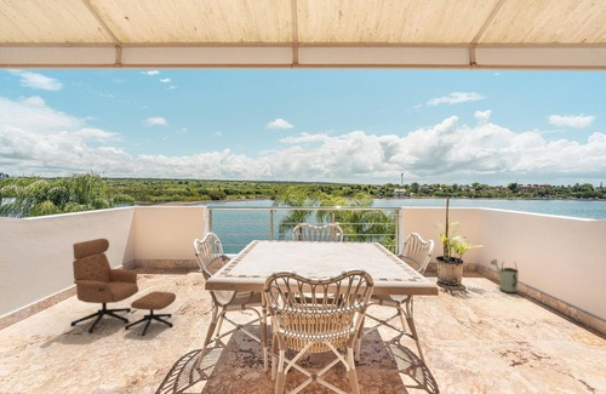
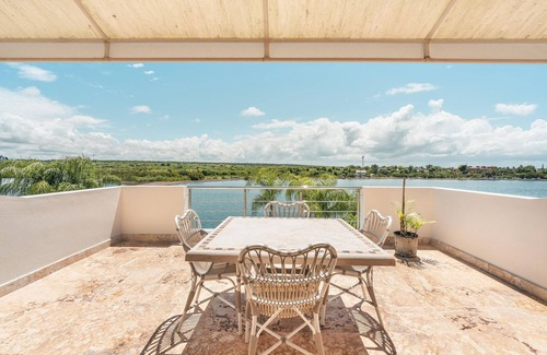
- watering can [490,258,520,295]
- lounge chair [70,238,177,337]
